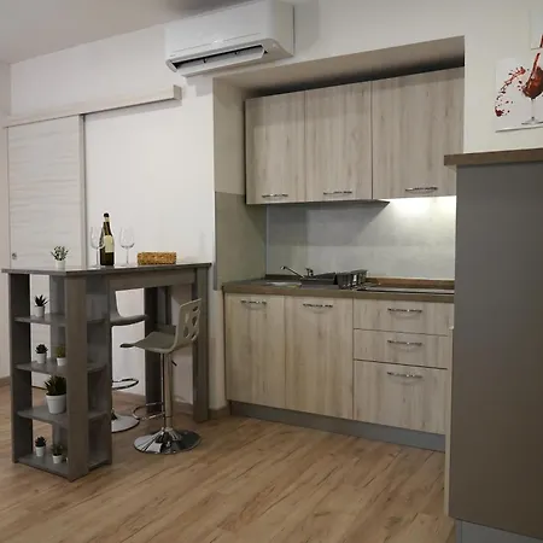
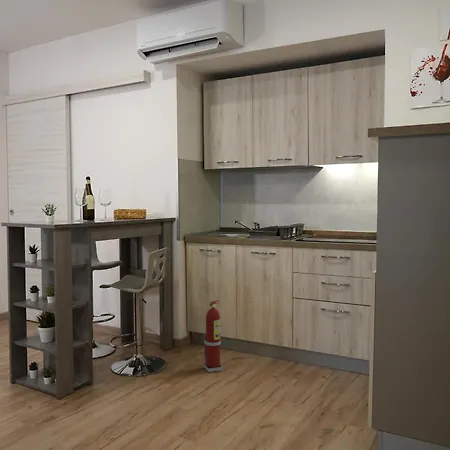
+ fire extinguisher [203,299,223,373]
